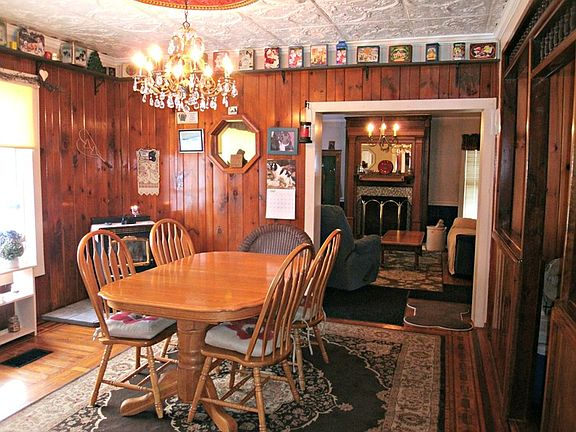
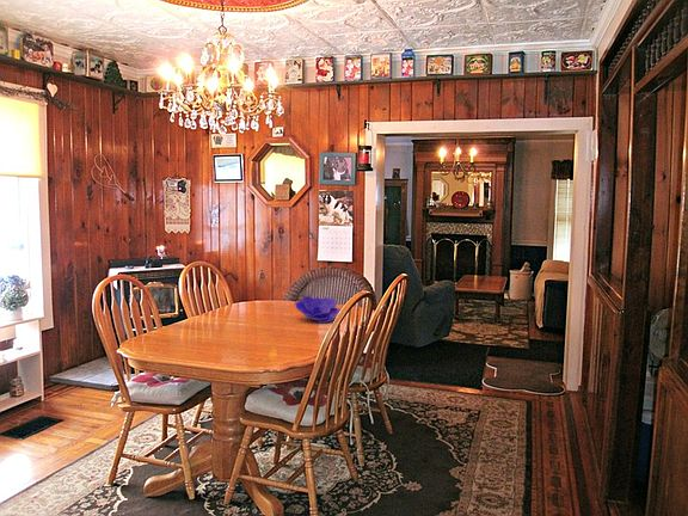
+ decorative bowl [293,295,342,324]
